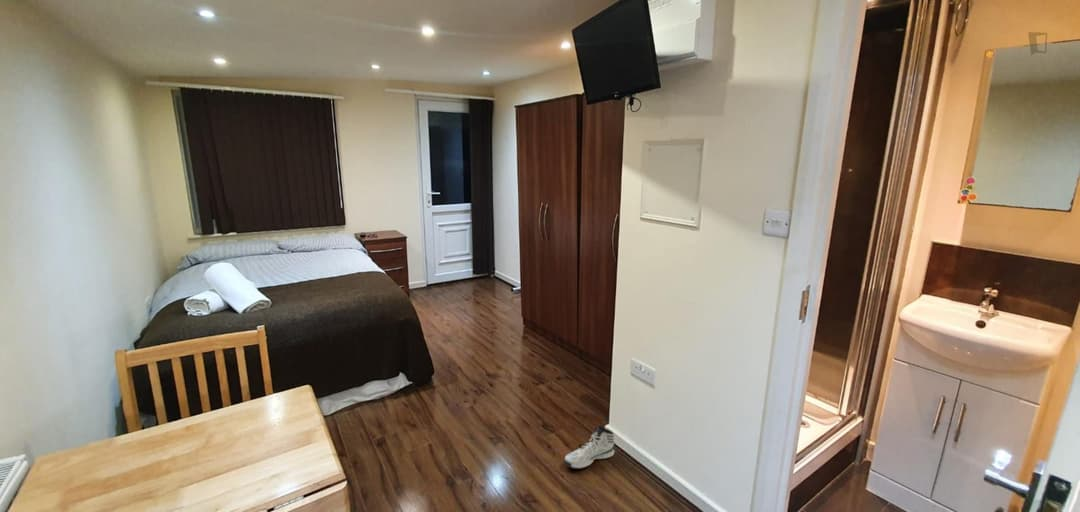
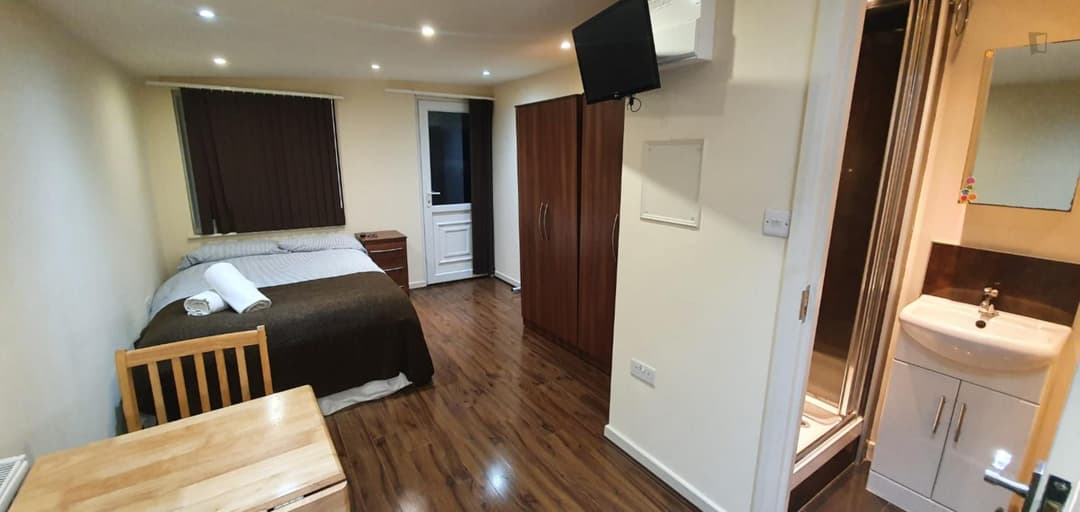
- sneaker [563,425,615,470]
